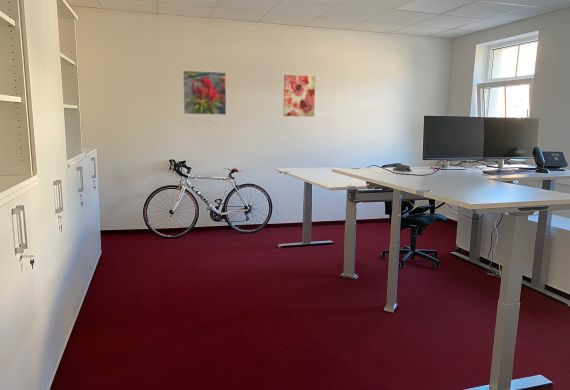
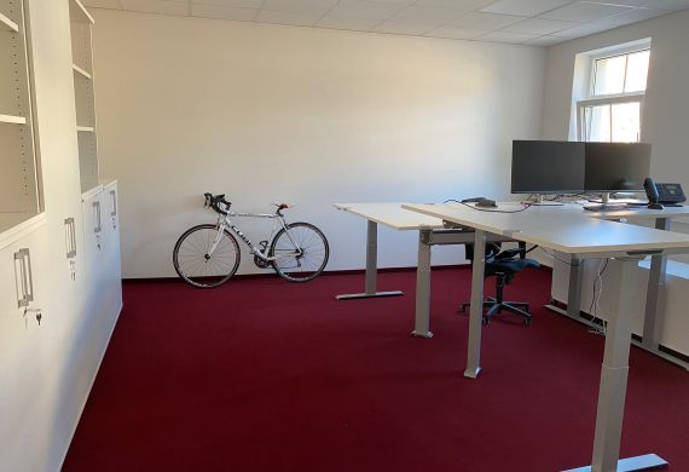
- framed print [182,69,227,116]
- wall art [283,74,316,118]
